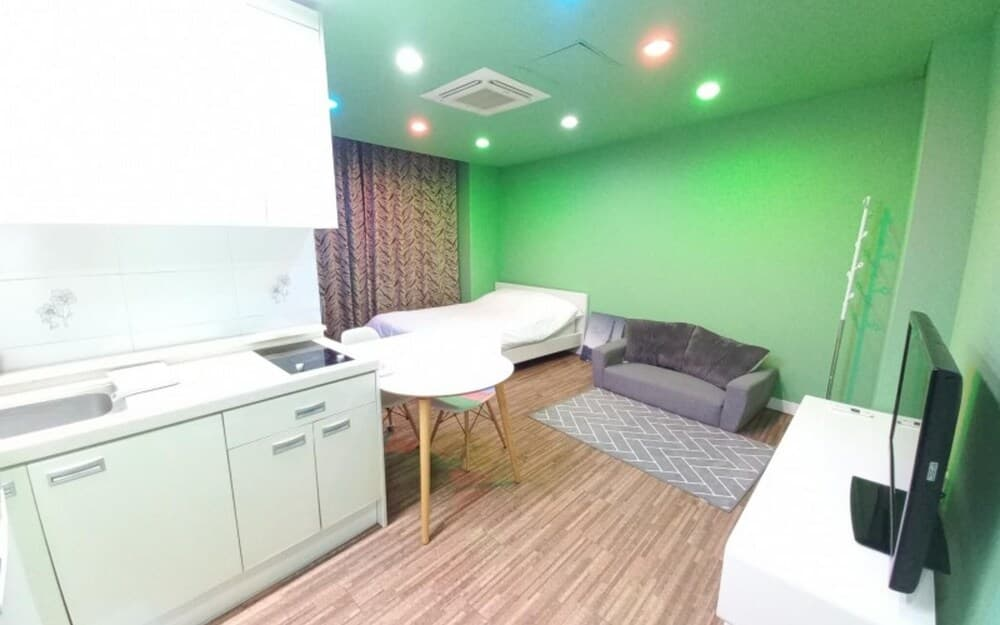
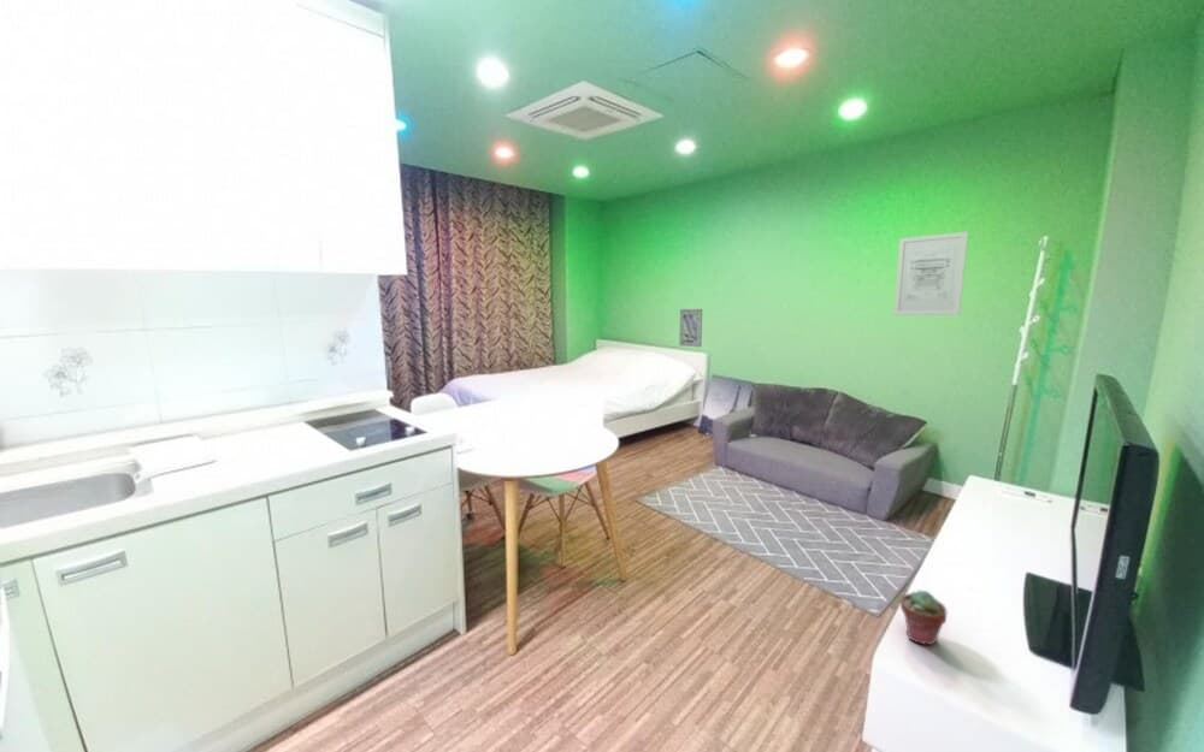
+ potted succulent [899,588,948,646]
+ wall art [892,231,969,316]
+ wall art [678,308,703,348]
